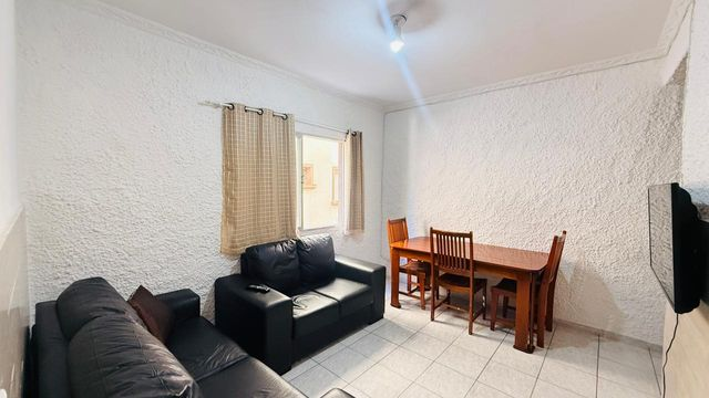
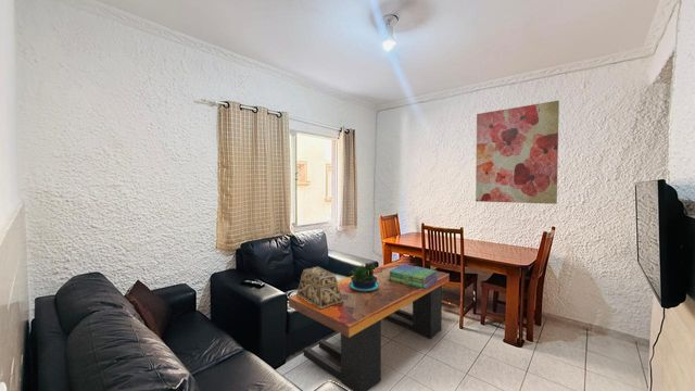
+ decorative box [295,266,343,310]
+ potted plant [346,262,380,291]
+ coffee table [288,261,451,391]
+ stack of books [388,263,439,290]
+ wall art [475,100,560,205]
